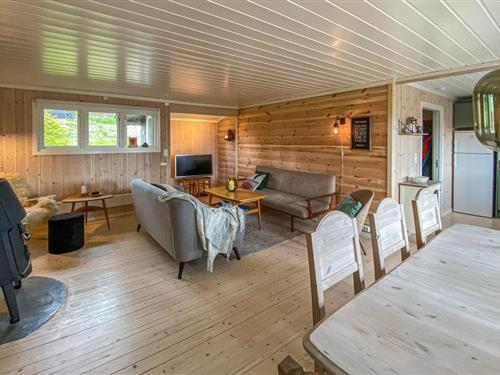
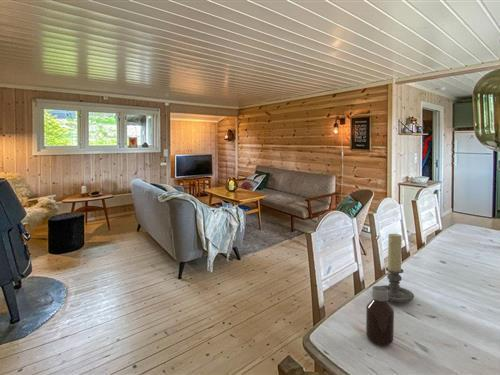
+ candle holder [381,233,415,303]
+ bottle [365,285,395,347]
